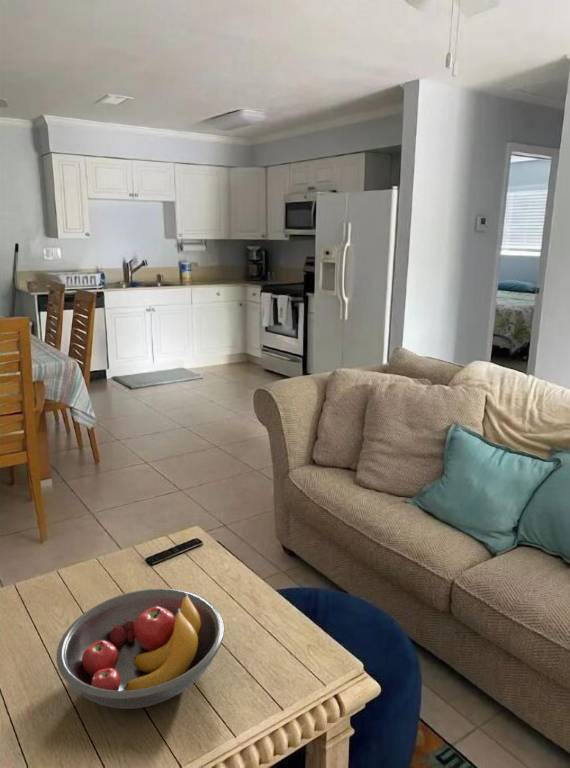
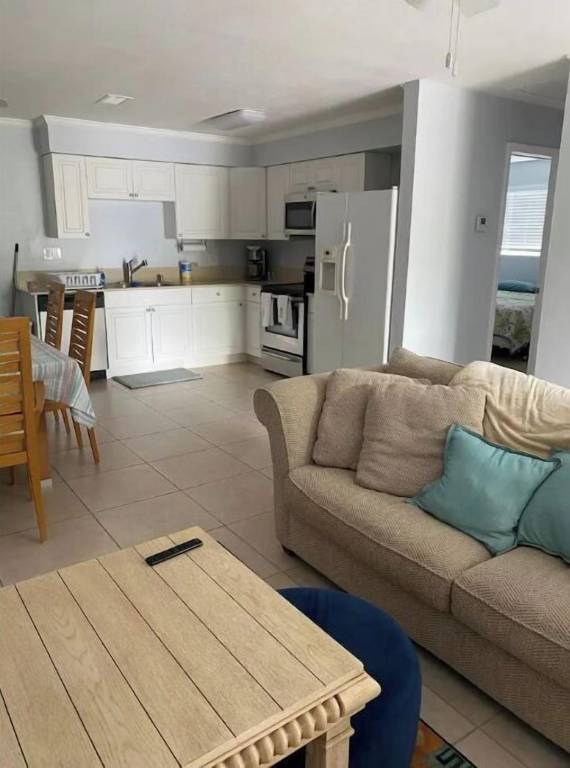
- fruit bowl [55,588,225,710]
